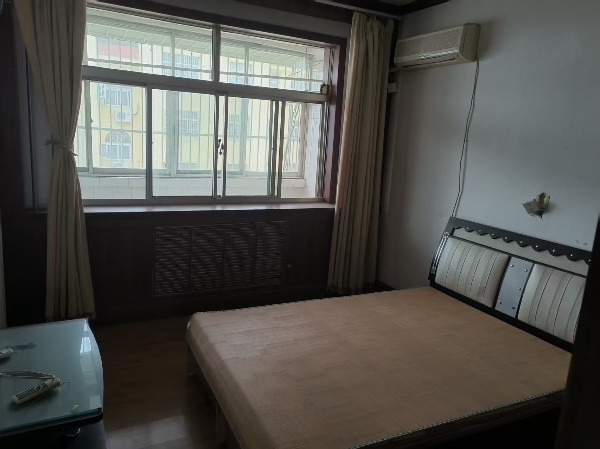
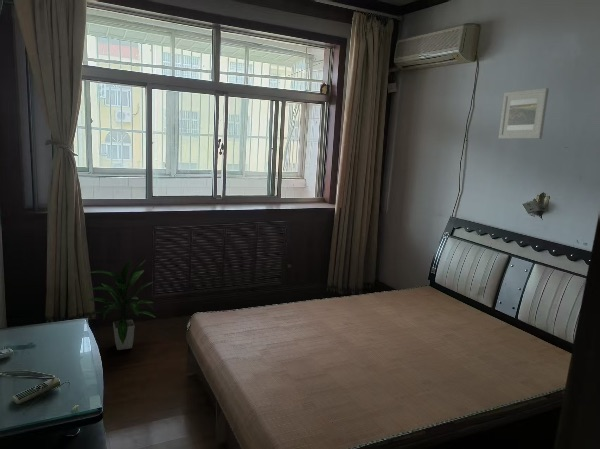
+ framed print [498,87,550,140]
+ indoor plant [84,257,157,351]
